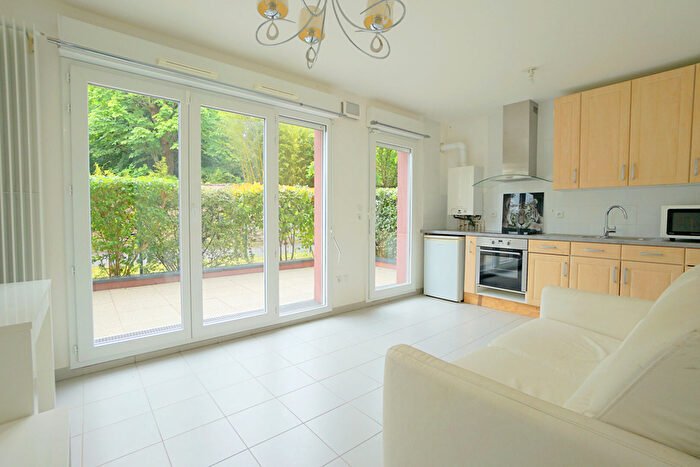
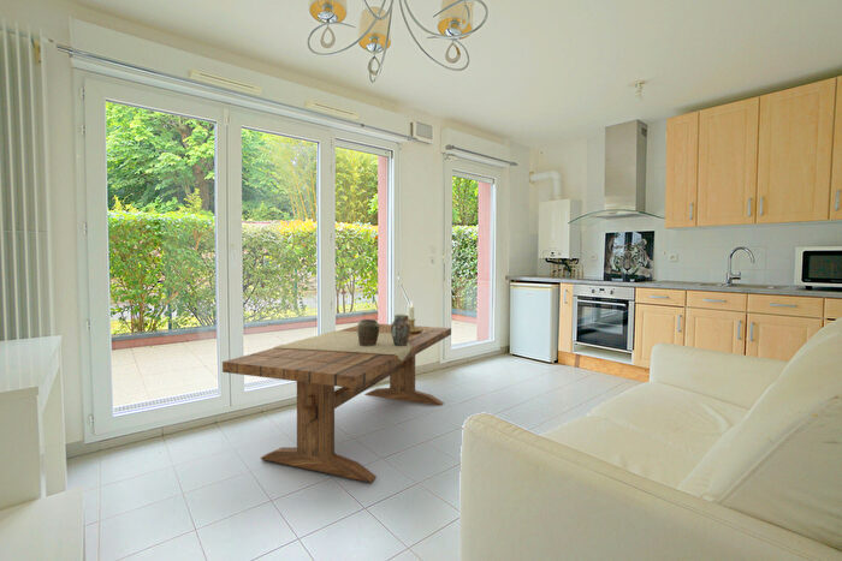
+ jar set [356,314,410,346]
+ candlestick [408,300,428,334]
+ dining table [221,323,452,484]
